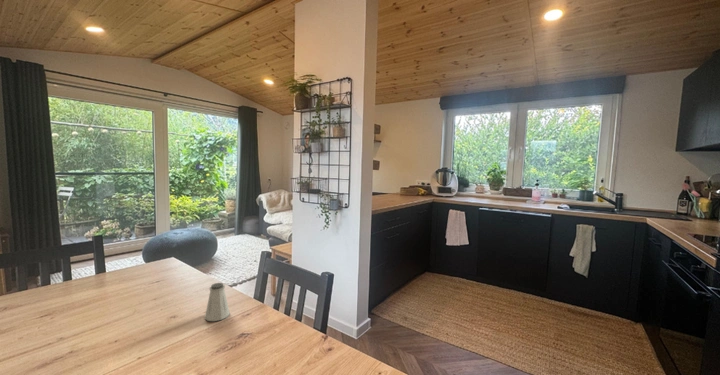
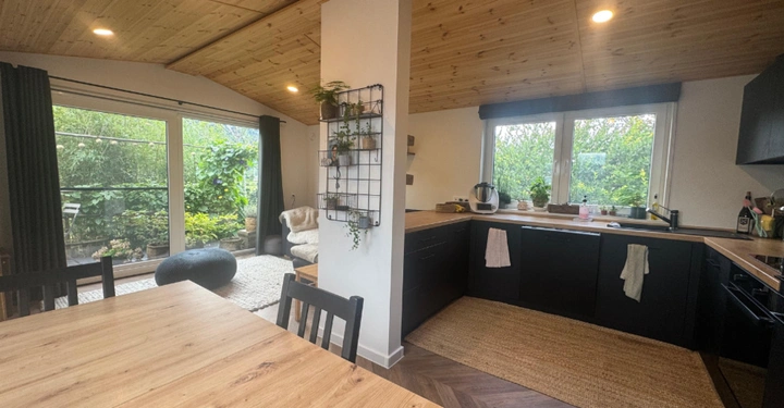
- saltshaker [204,282,231,322]
